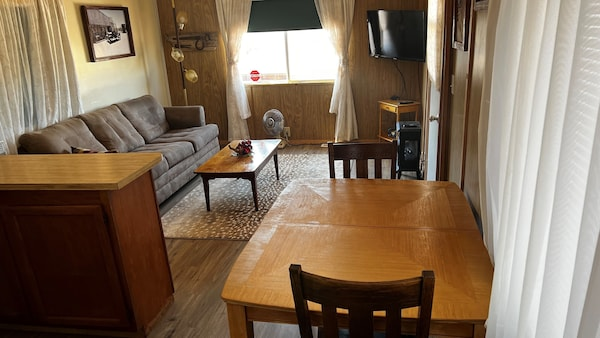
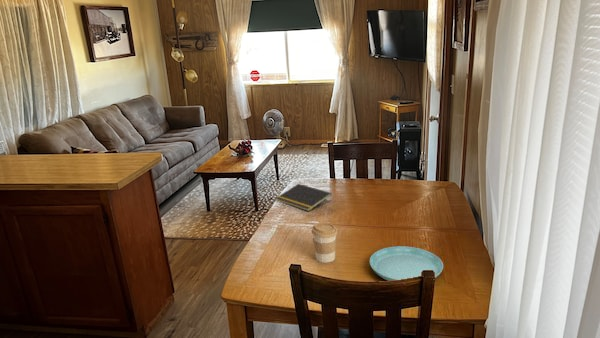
+ coffee cup [311,221,338,264]
+ saucer [369,245,444,282]
+ notepad [275,183,333,212]
